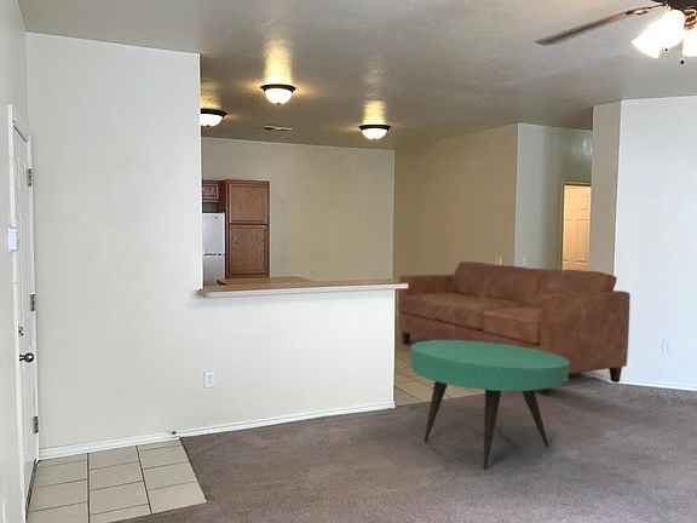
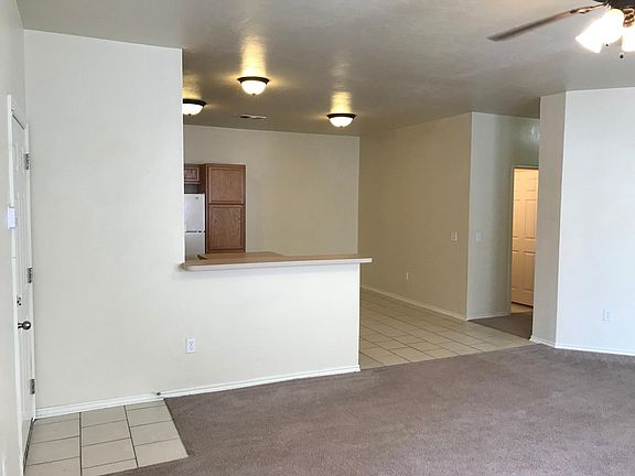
- coffee table [409,339,570,470]
- sofa [397,260,632,395]
